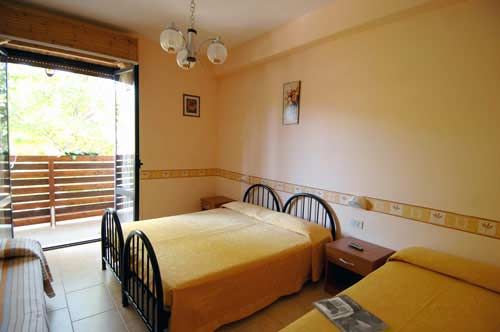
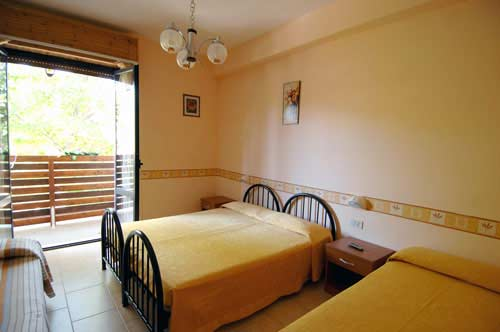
- magazine [311,293,388,332]
